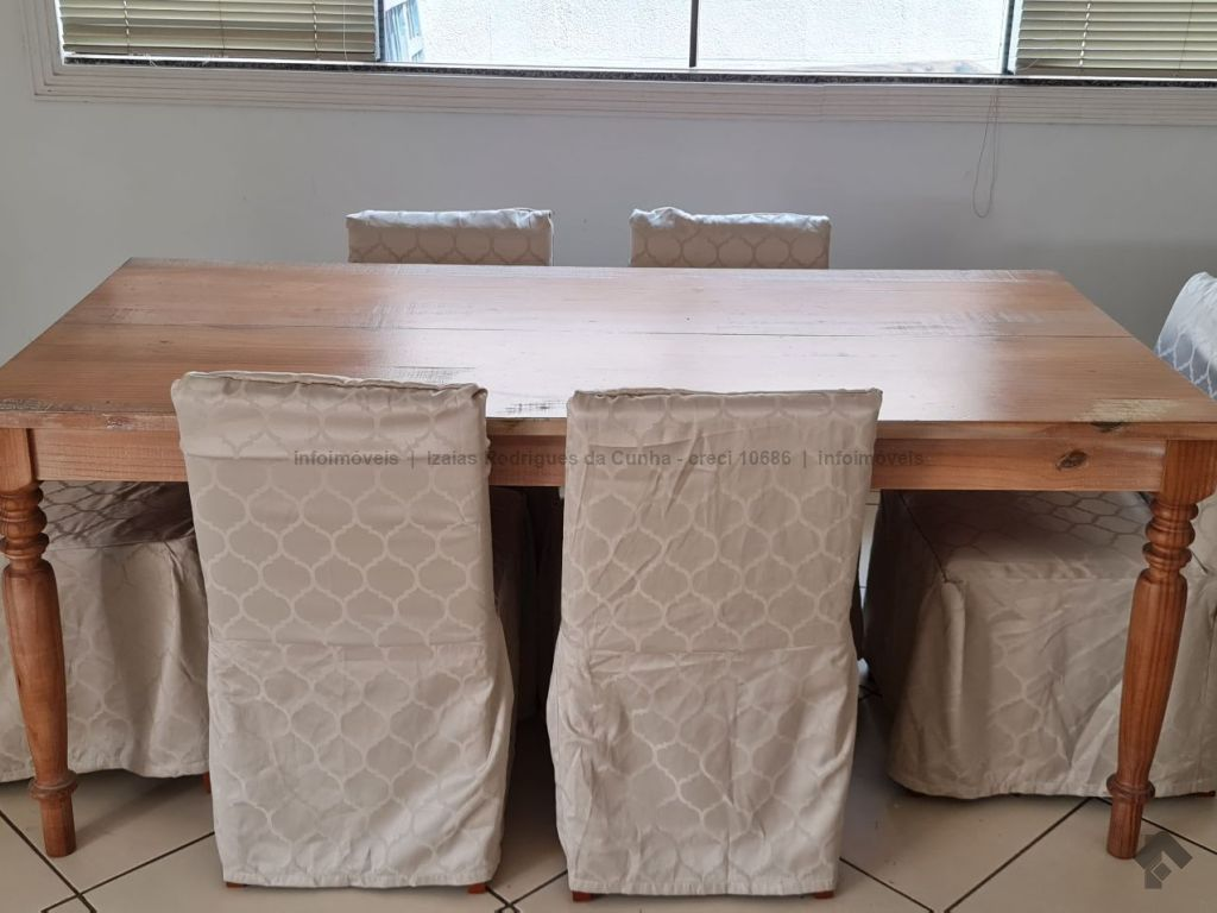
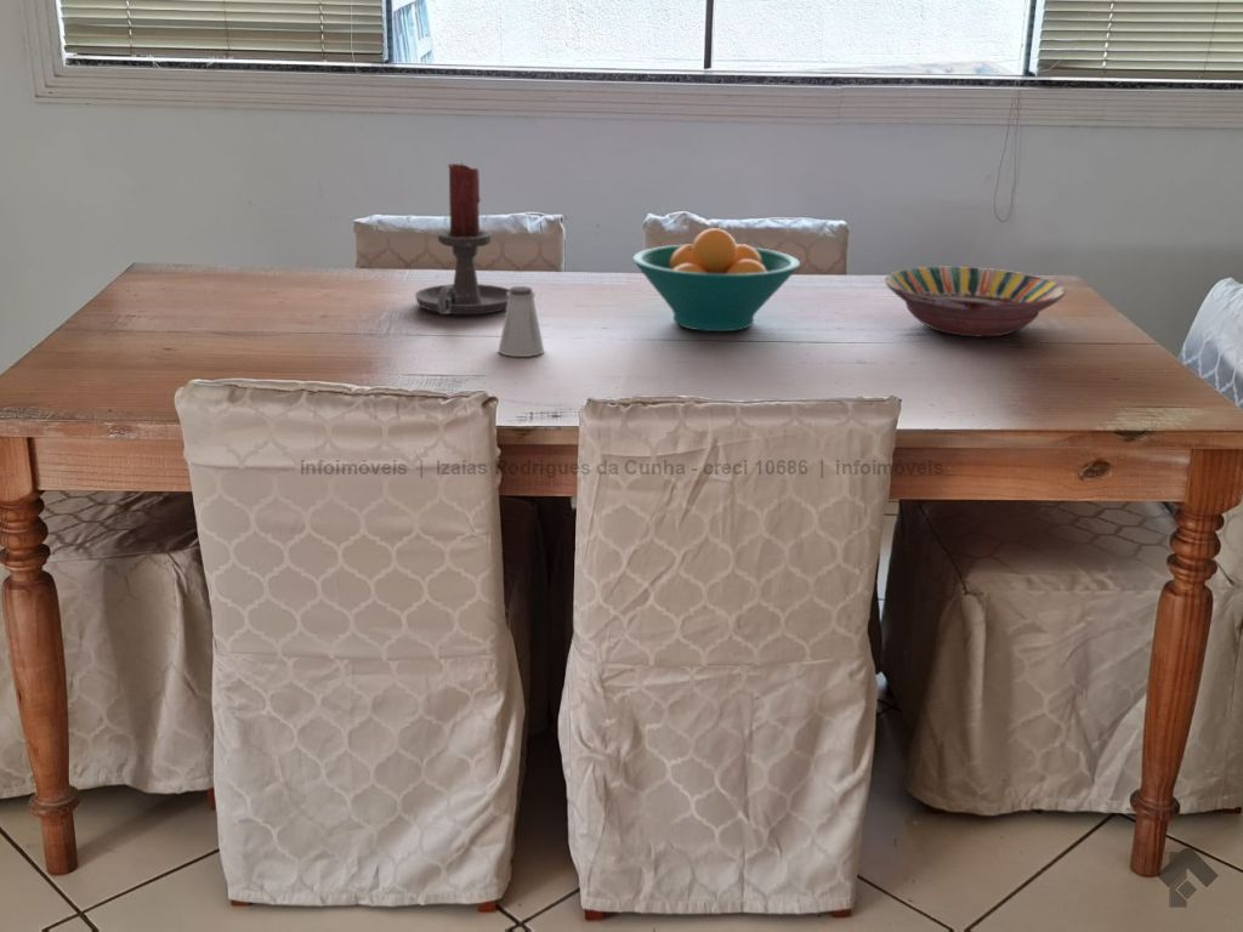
+ candle holder [414,163,510,316]
+ fruit bowl [631,227,801,333]
+ saltshaker [498,285,545,358]
+ serving bowl [884,266,1067,337]
